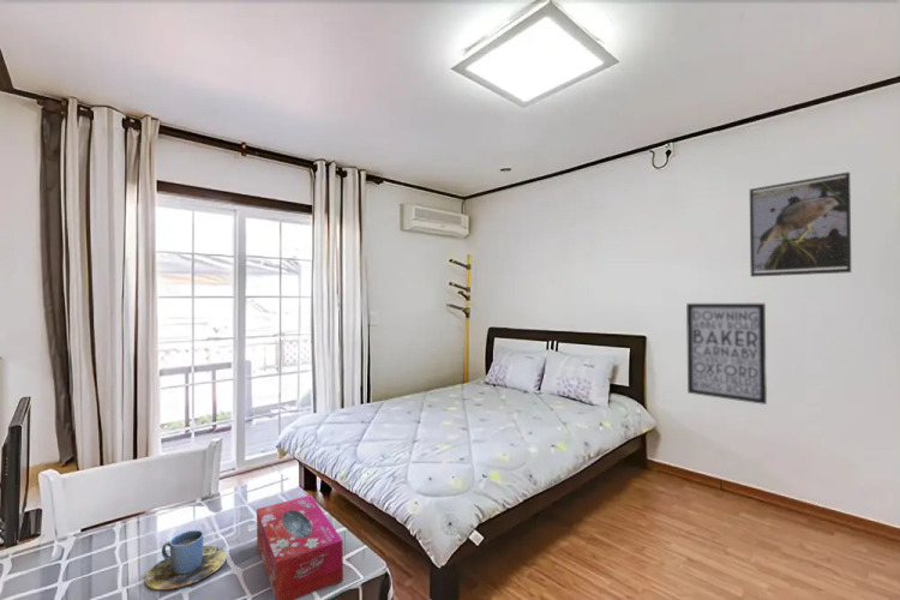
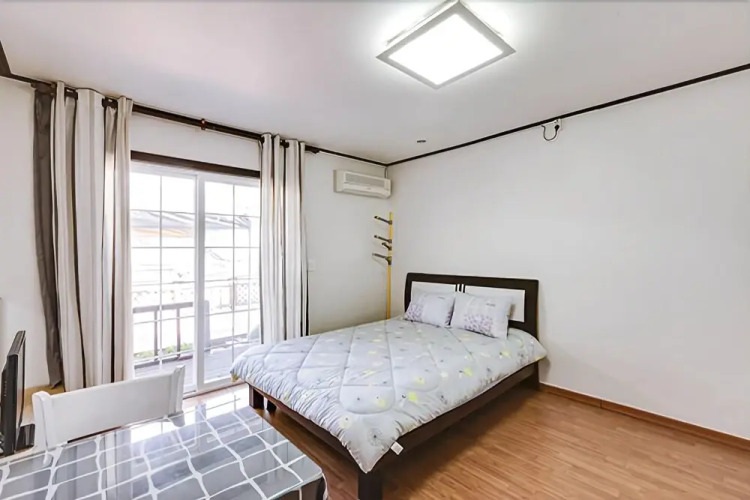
- wall art [685,302,768,406]
- cup [144,529,228,590]
- tissue box [256,494,344,600]
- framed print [749,170,852,278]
